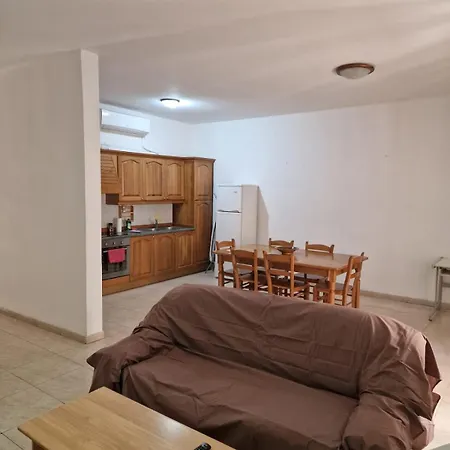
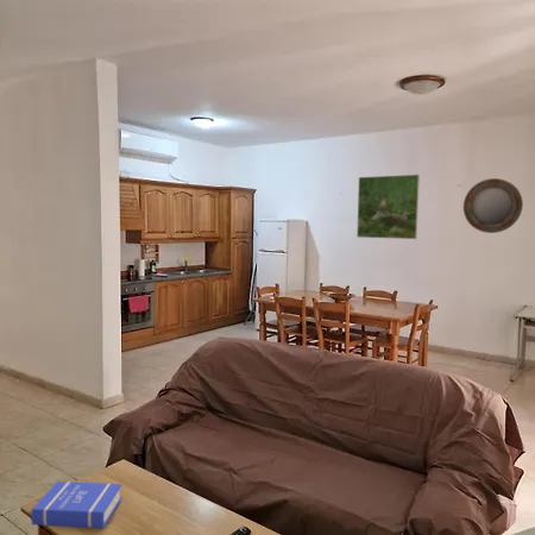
+ home mirror [462,177,524,234]
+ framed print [355,174,421,240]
+ book [30,480,122,529]
